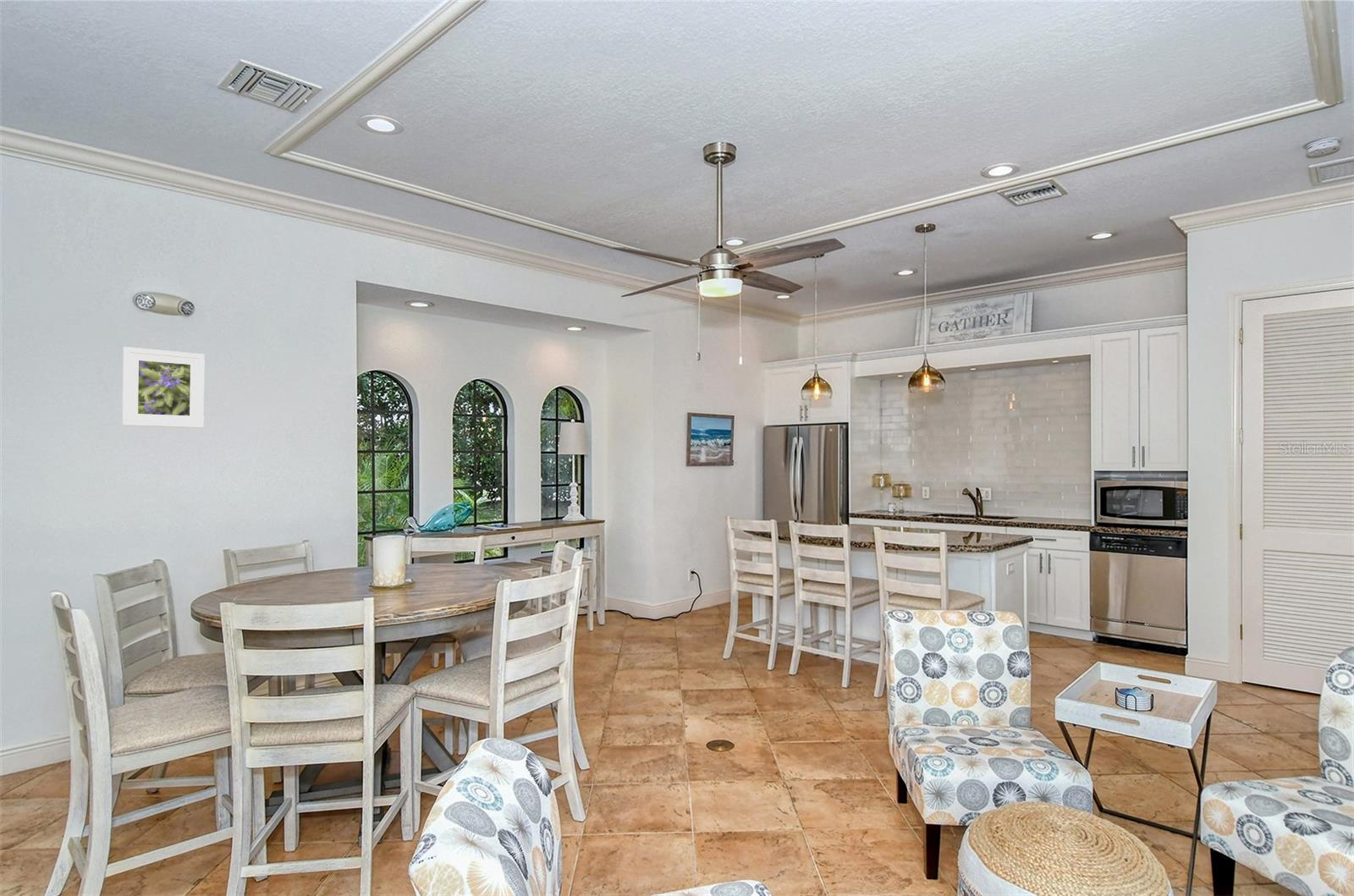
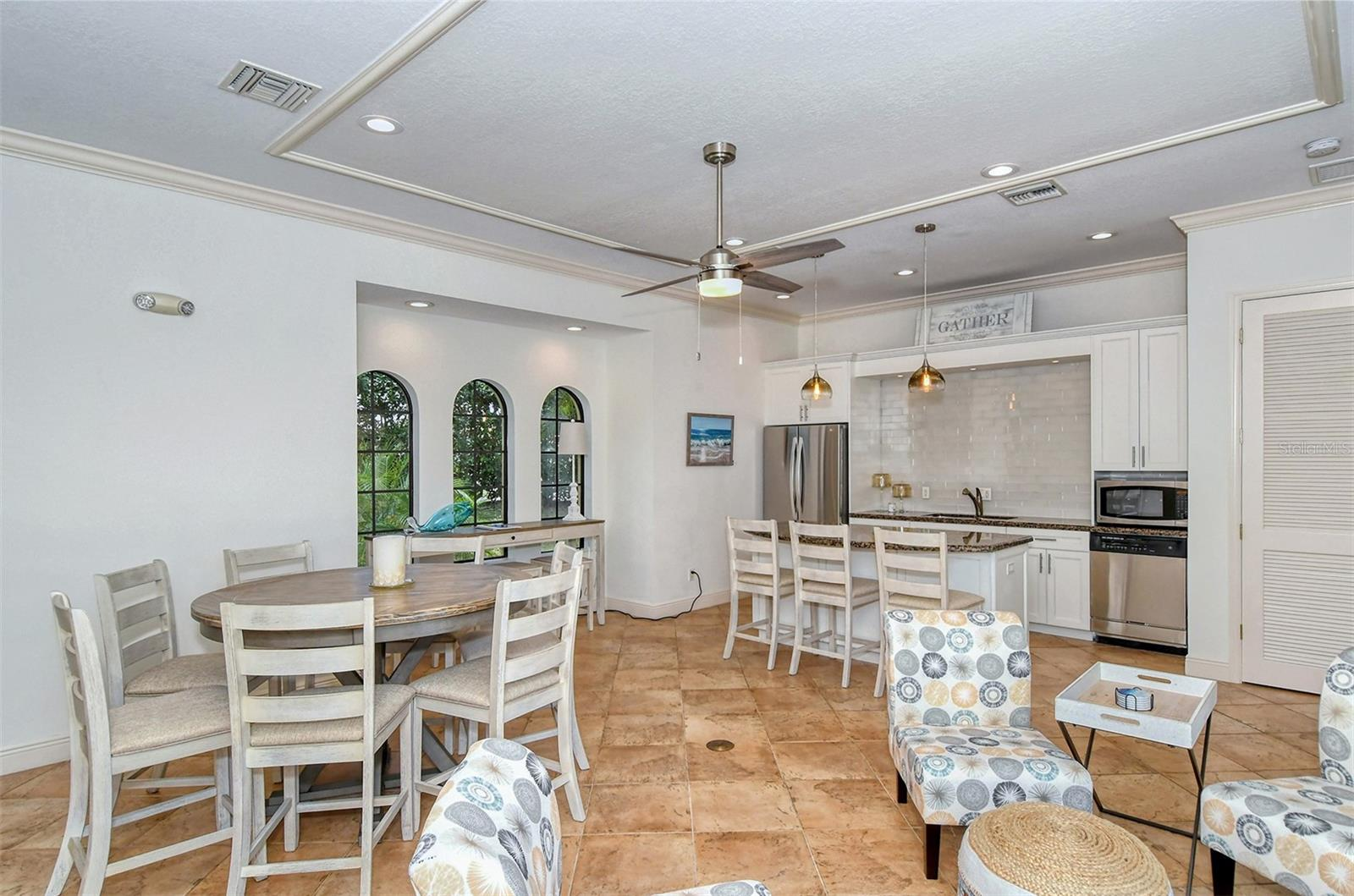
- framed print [121,346,206,429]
